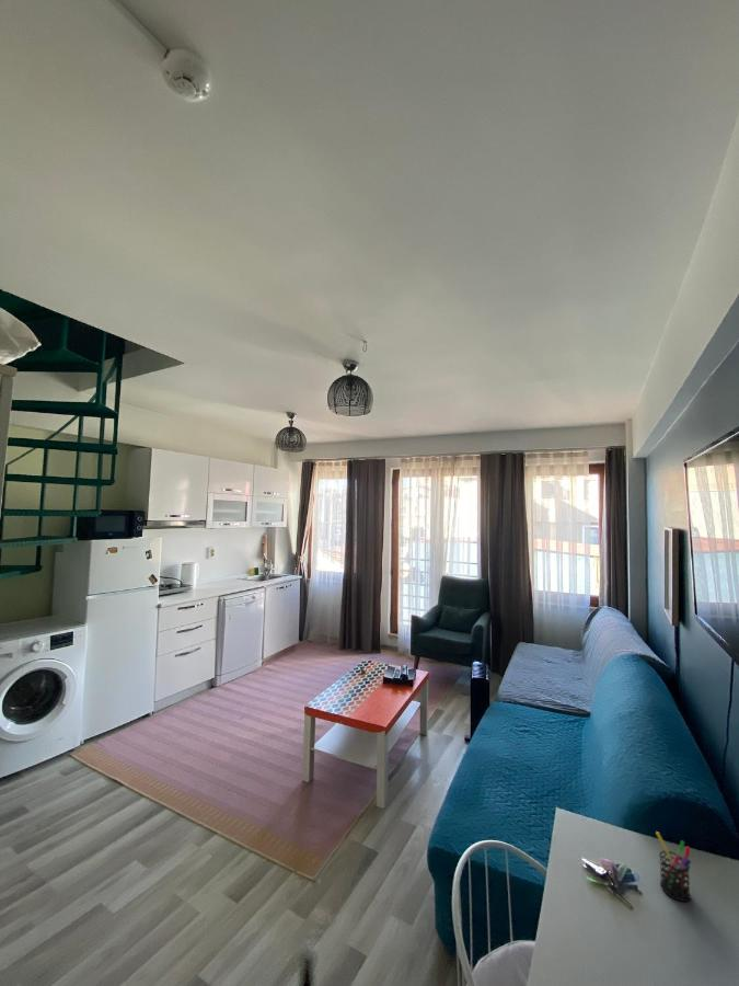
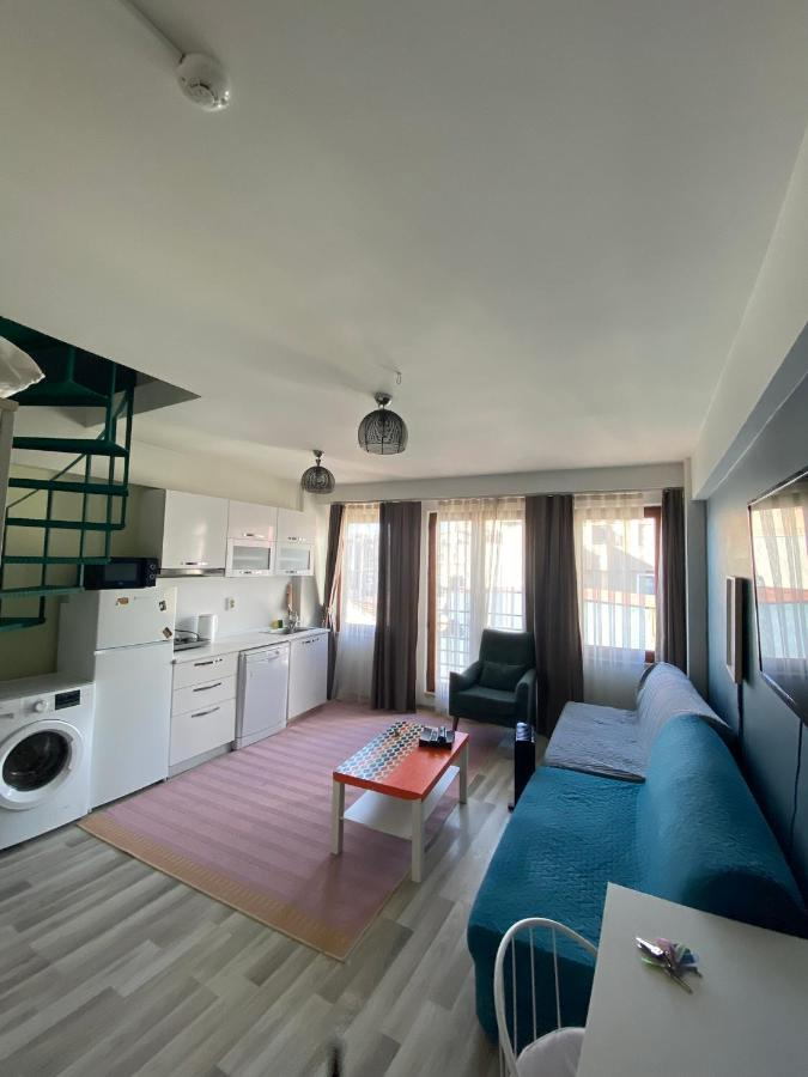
- pen holder [655,830,692,903]
